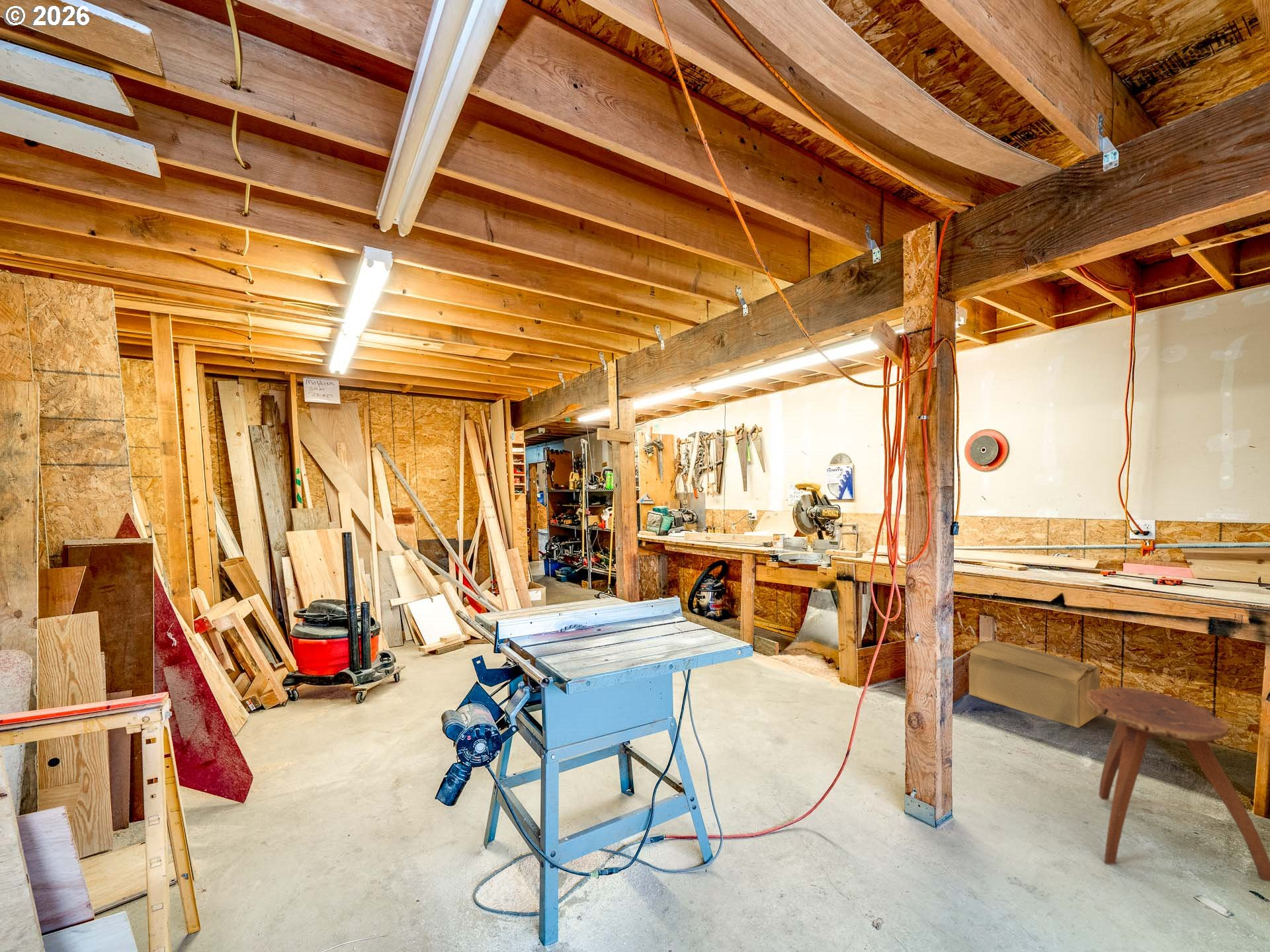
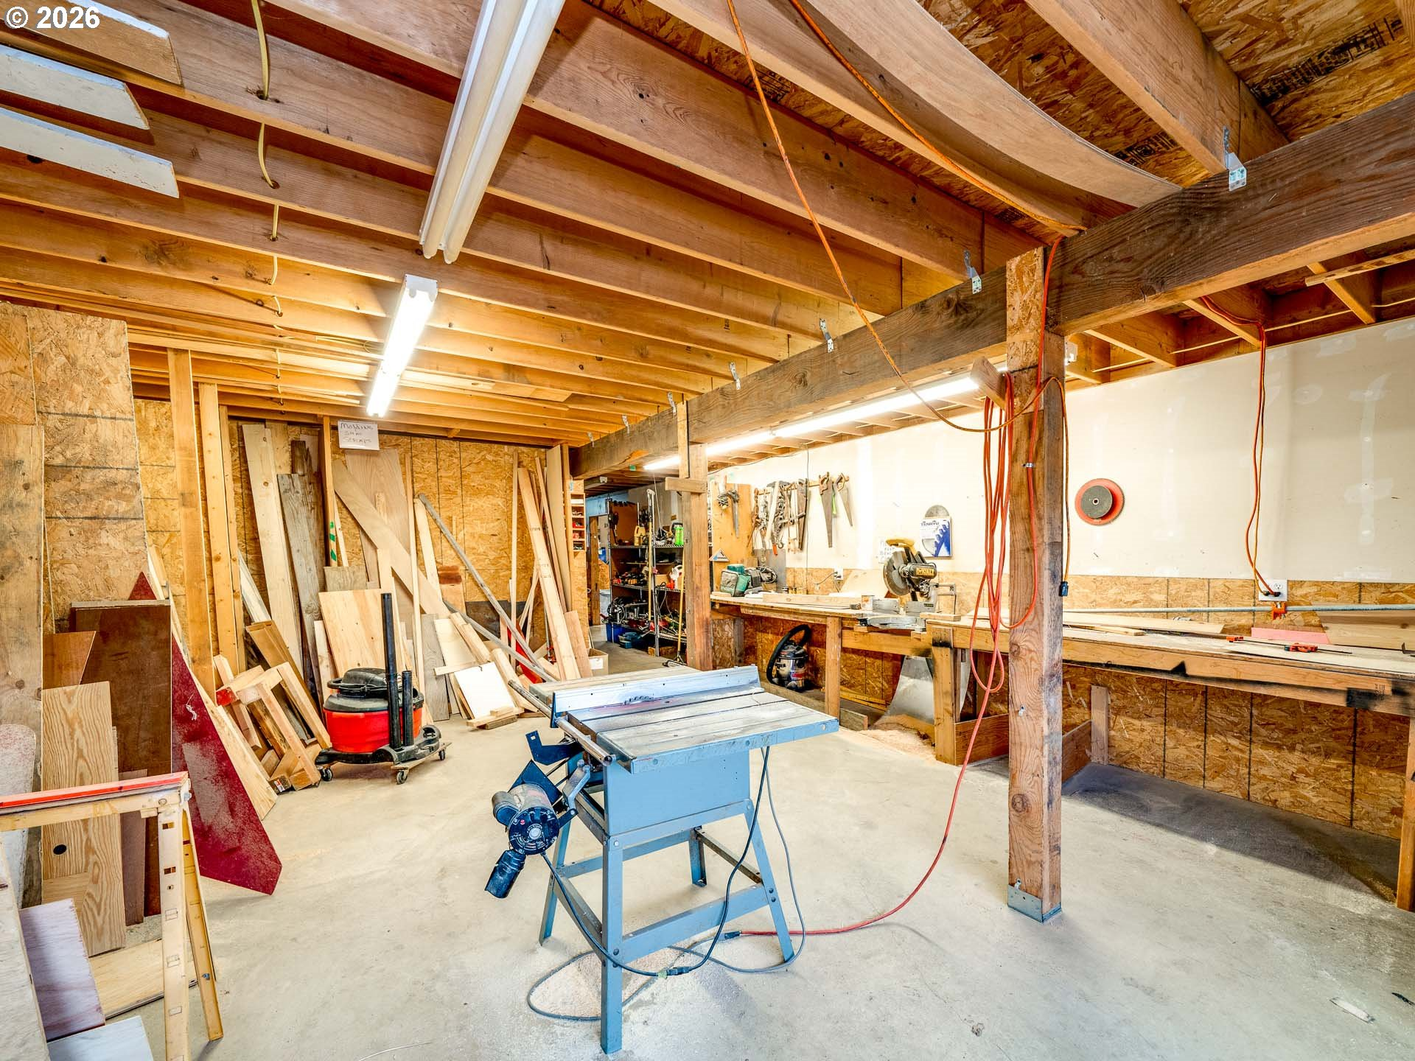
- stool [1087,686,1270,883]
- cardboard box [968,640,1101,729]
